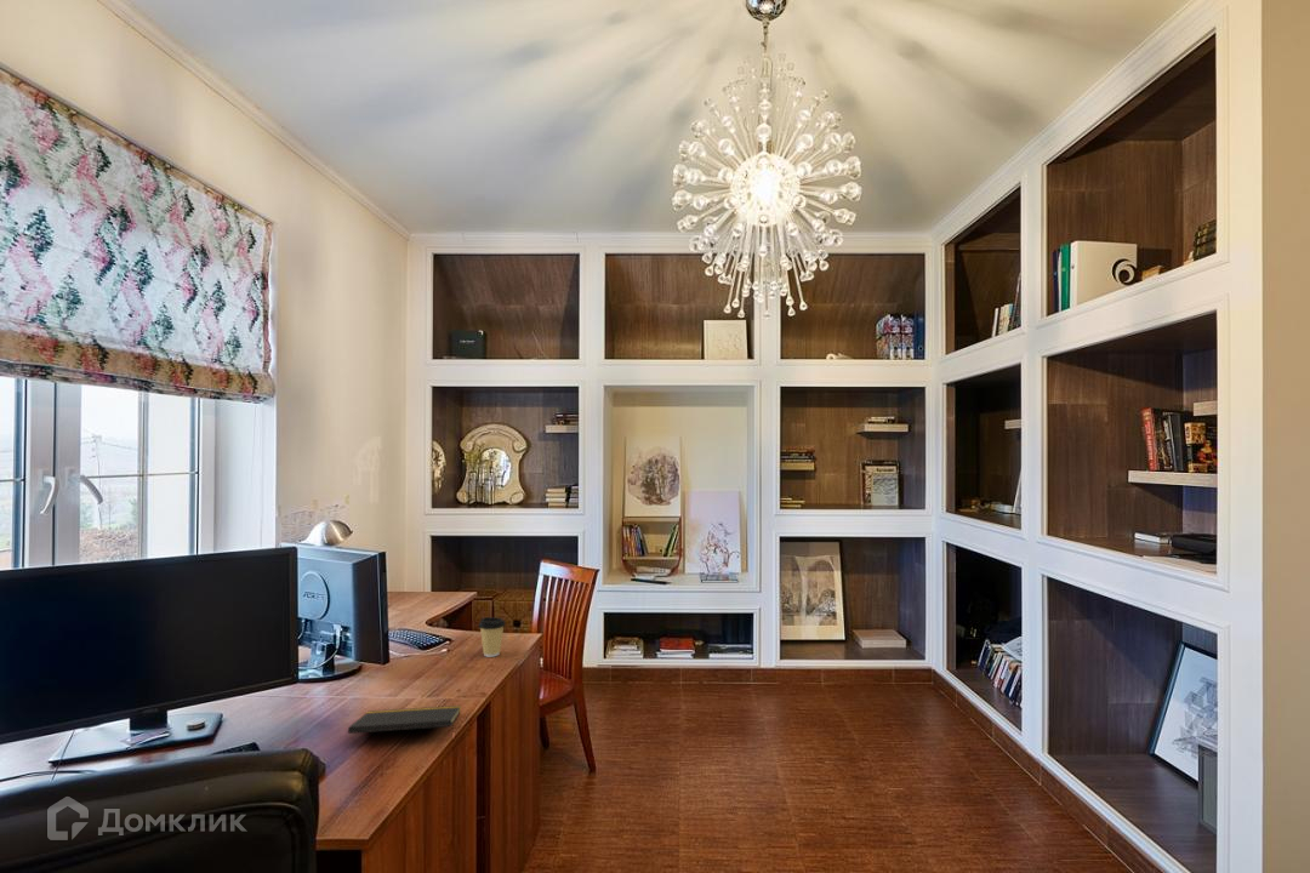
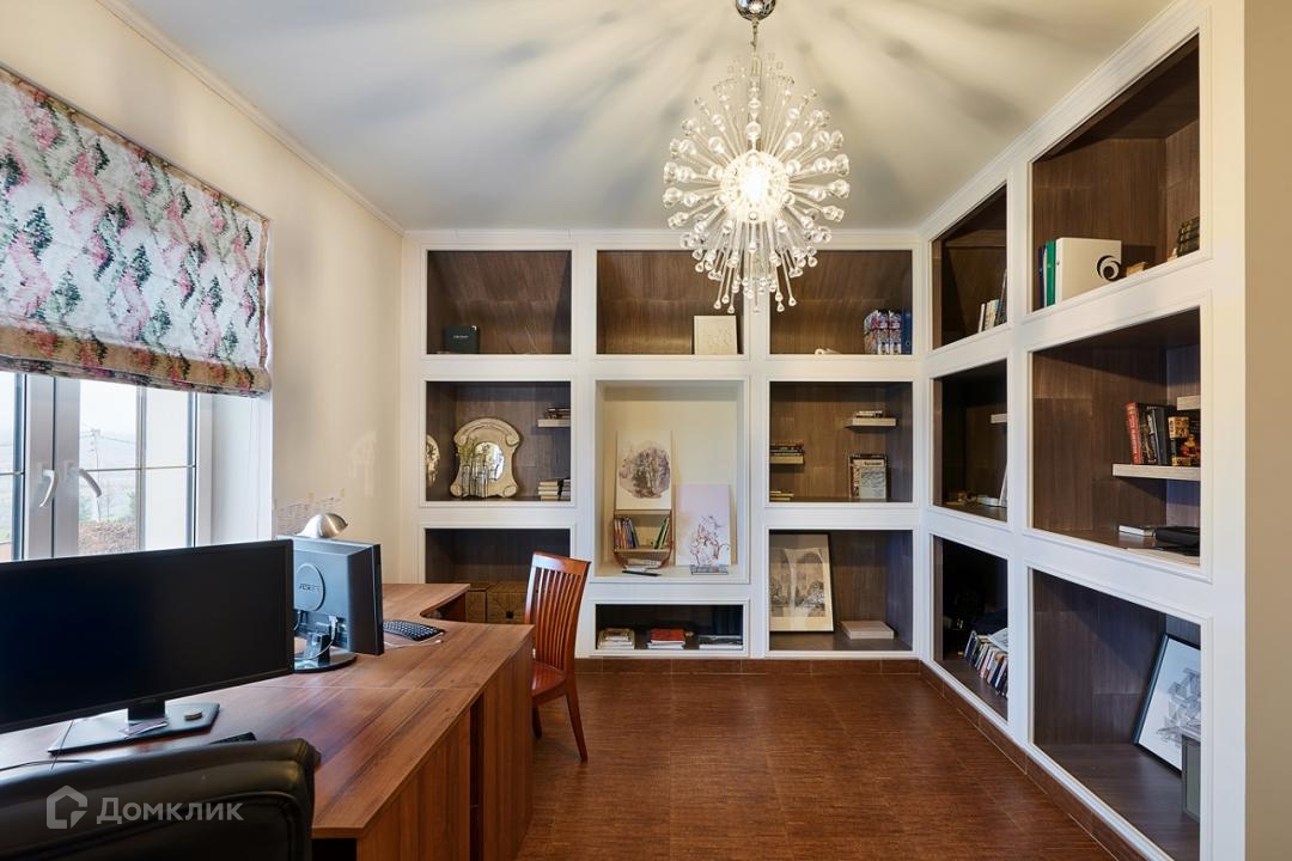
- coffee cup [477,616,507,658]
- notepad [347,704,462,735]
